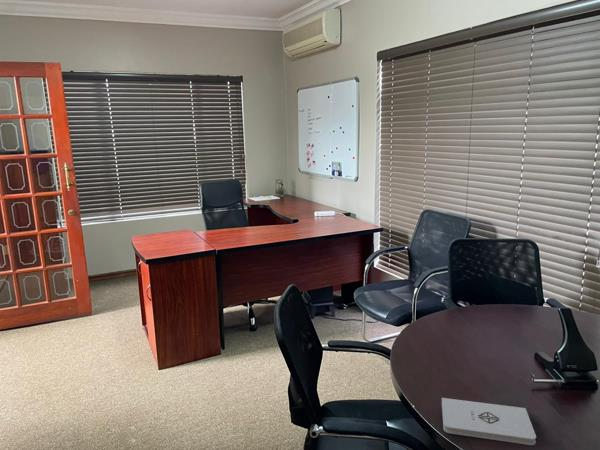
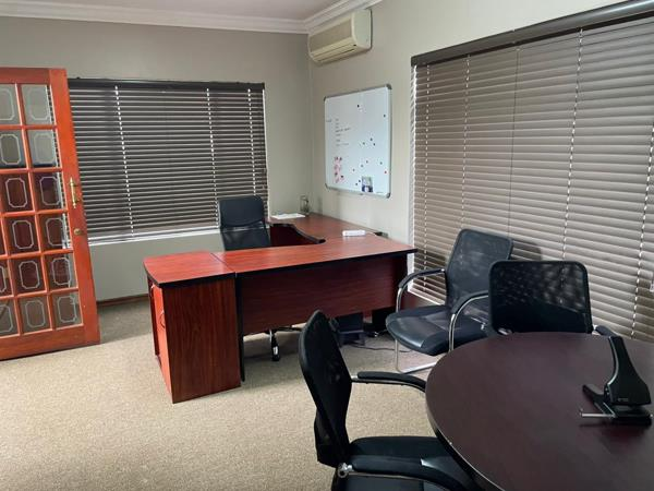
- notepad [441,397,537,446]
